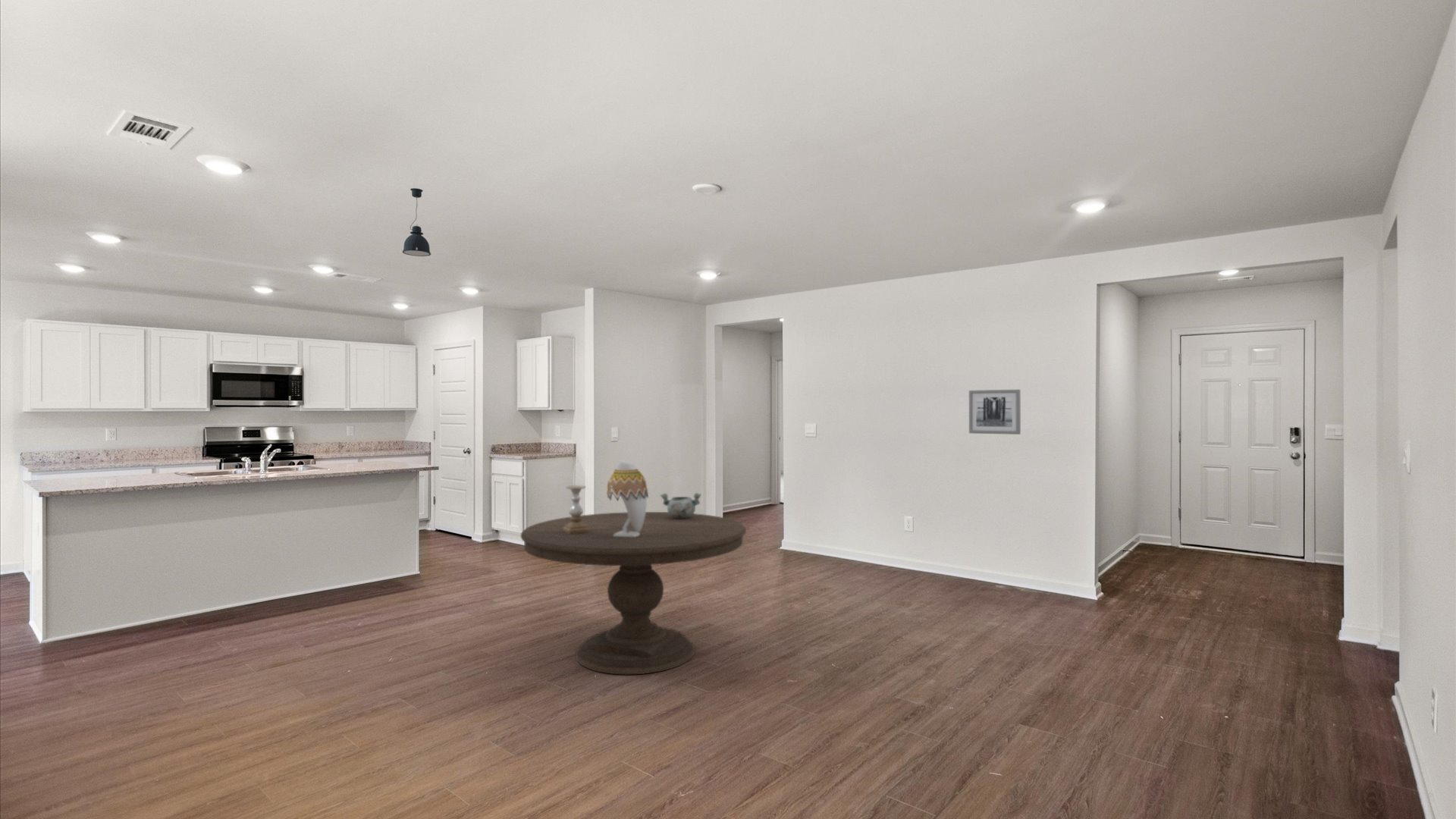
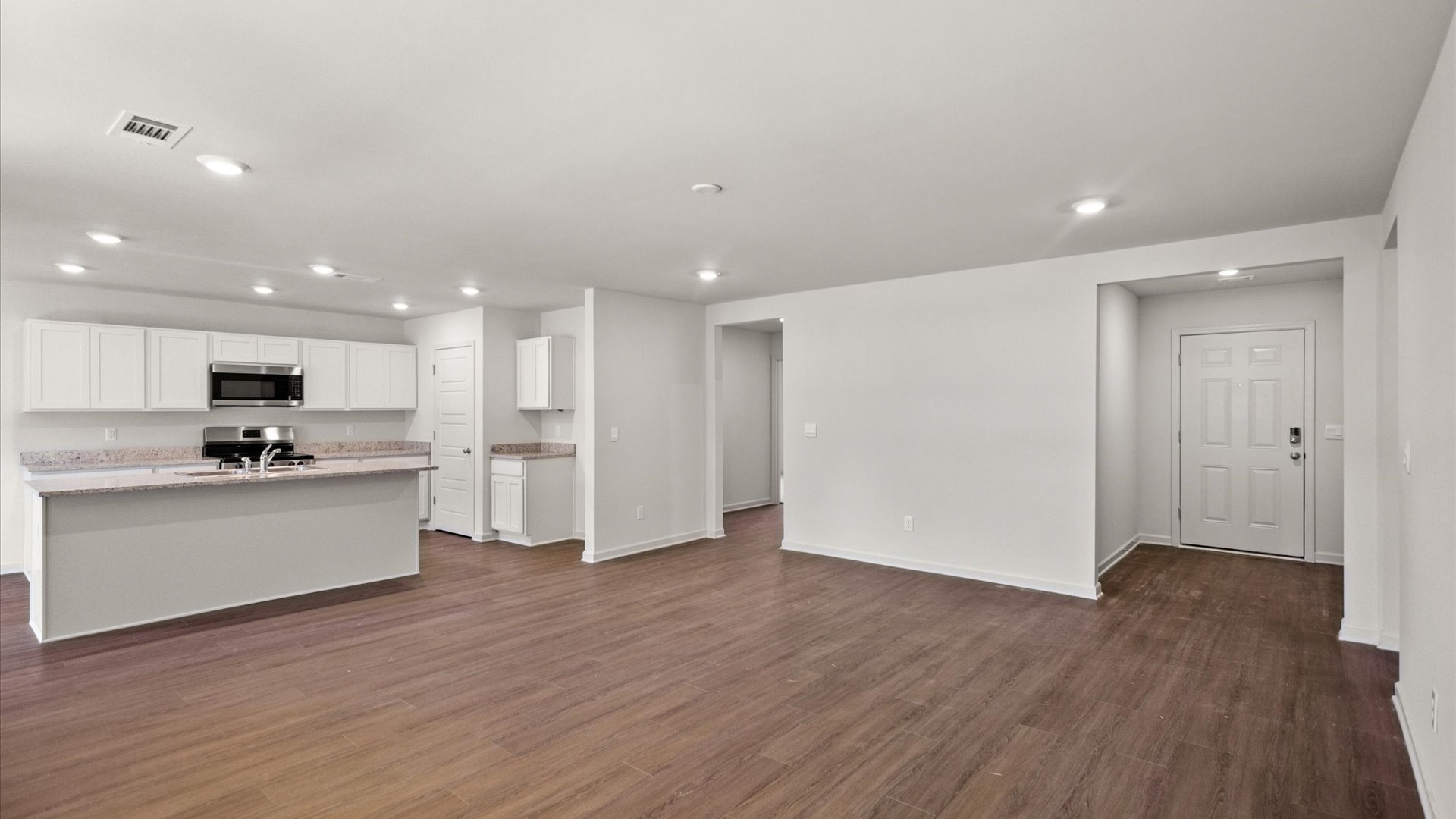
- wall art [968,389,1021,435]
- candle holder [563,485,589,534]
- decorative bowl [660,492,702,519]
- pendant light [402,187,431,257]
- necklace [606,460,649,537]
- dining table [520,511,747,676]
